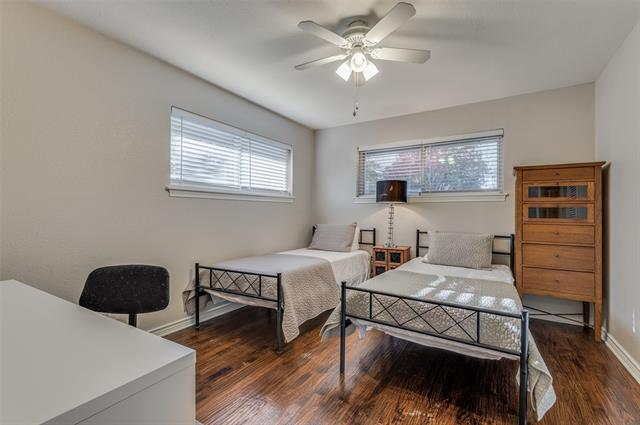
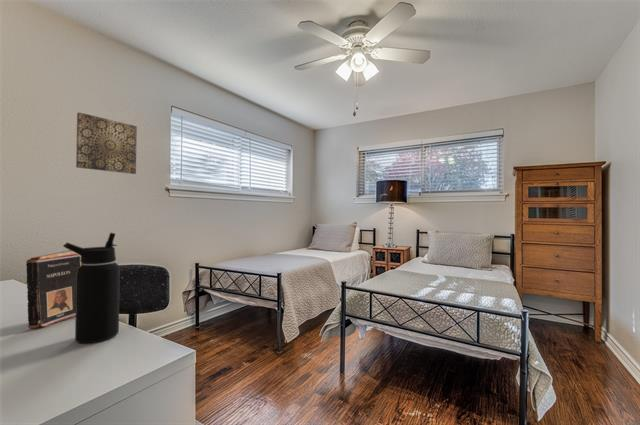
+ wall art [75,111,138,175]
+ book [25,250,81,329]
+ water bottle [62,232,121,344]
